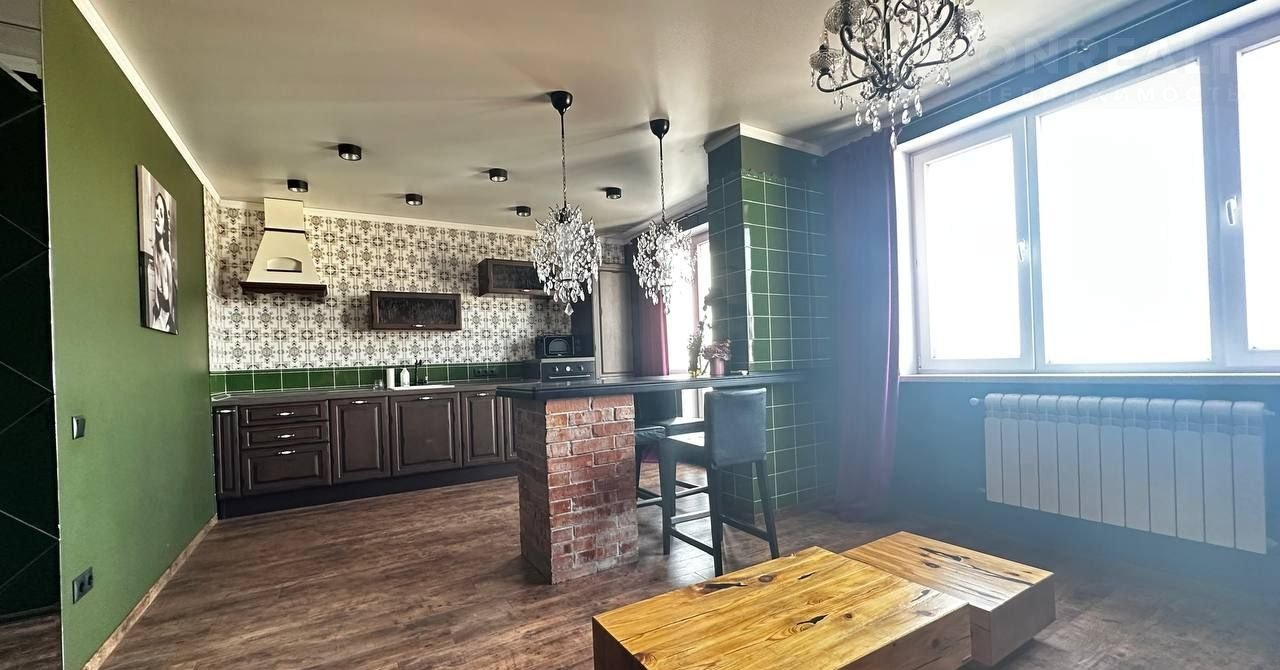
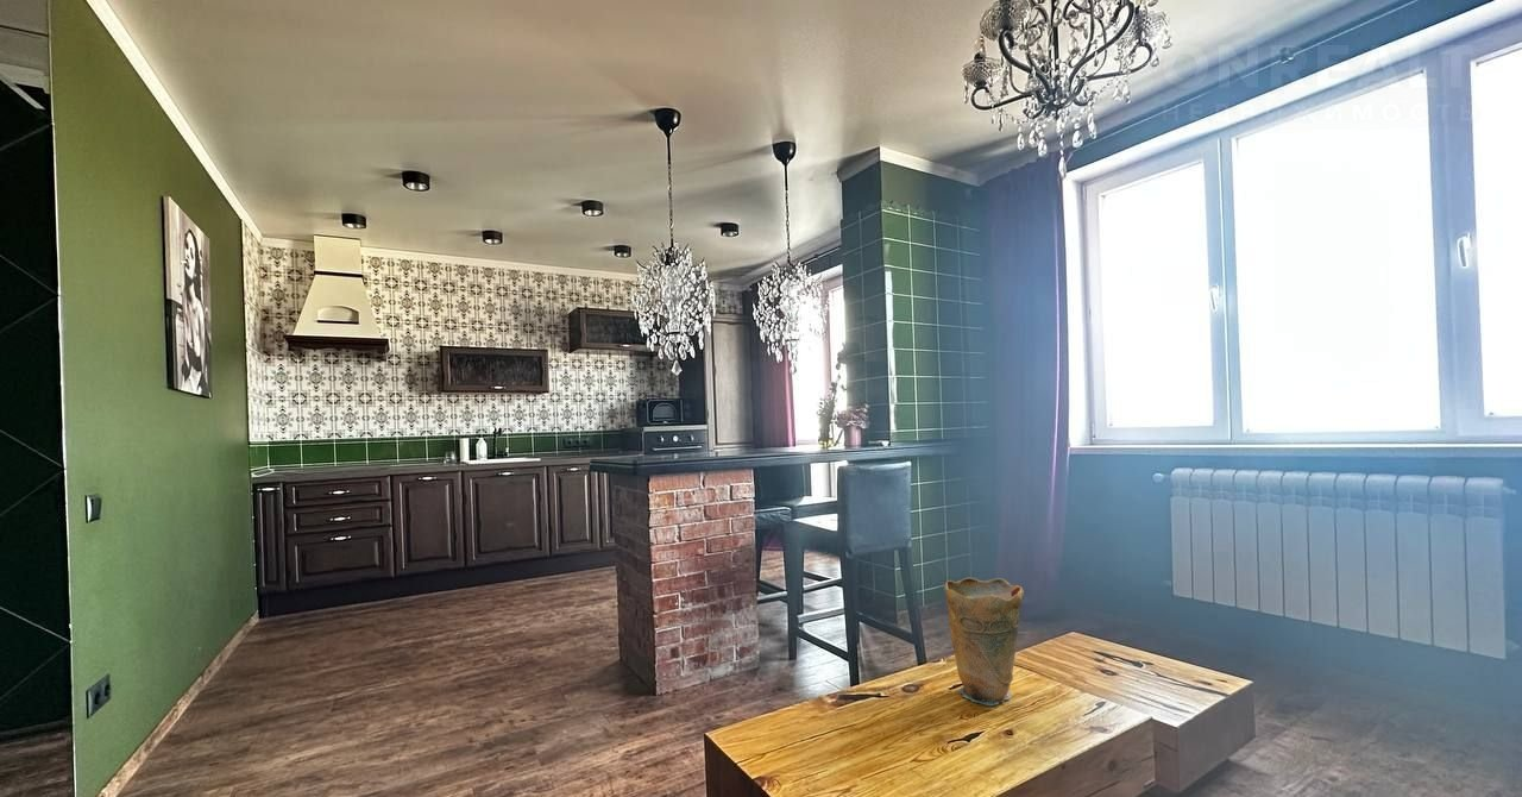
+ vase [943,577,1025,707]
